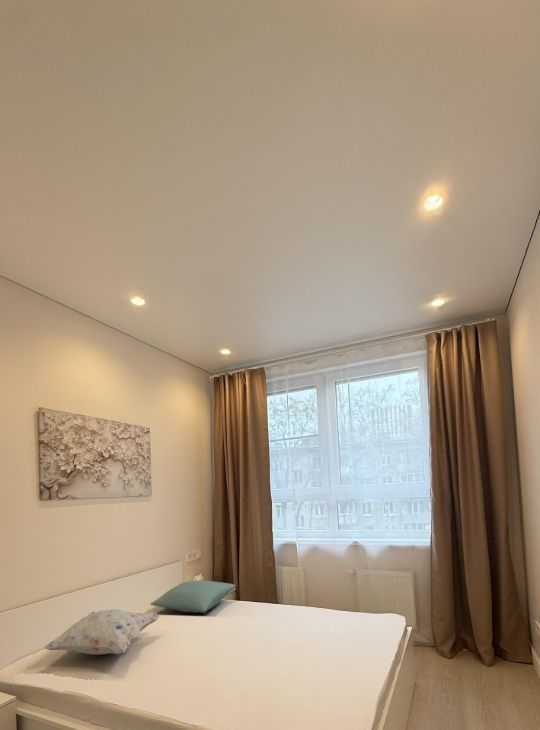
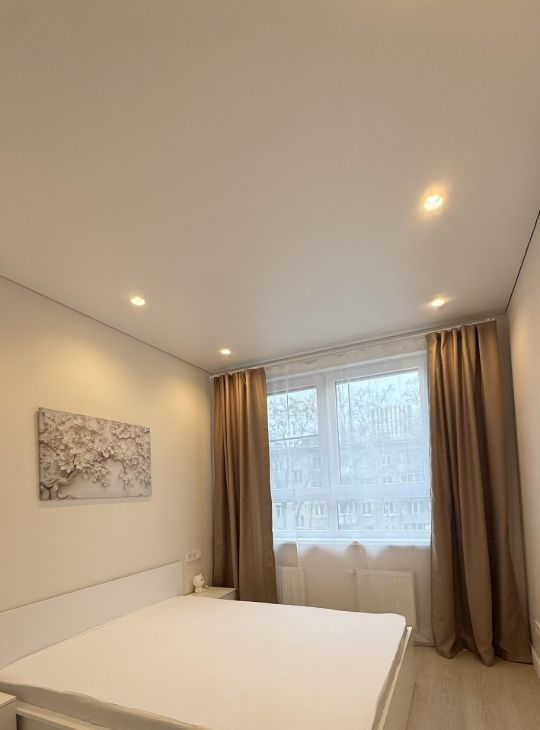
- decorative pillow [43,608,161,656]
- pillow [149,580,236,614]
